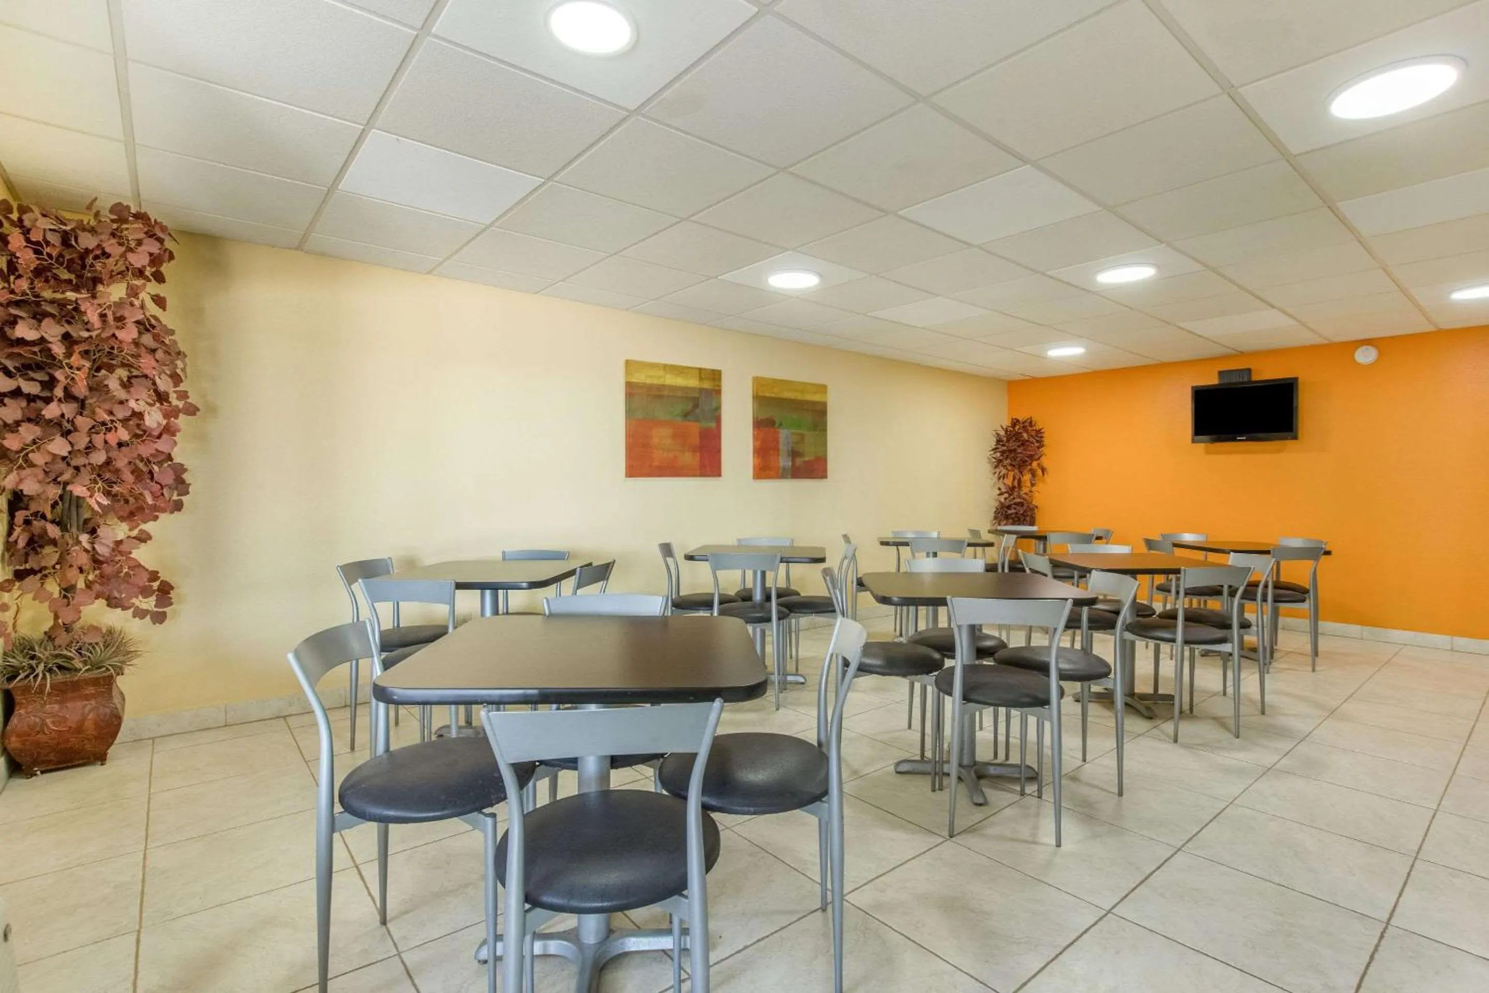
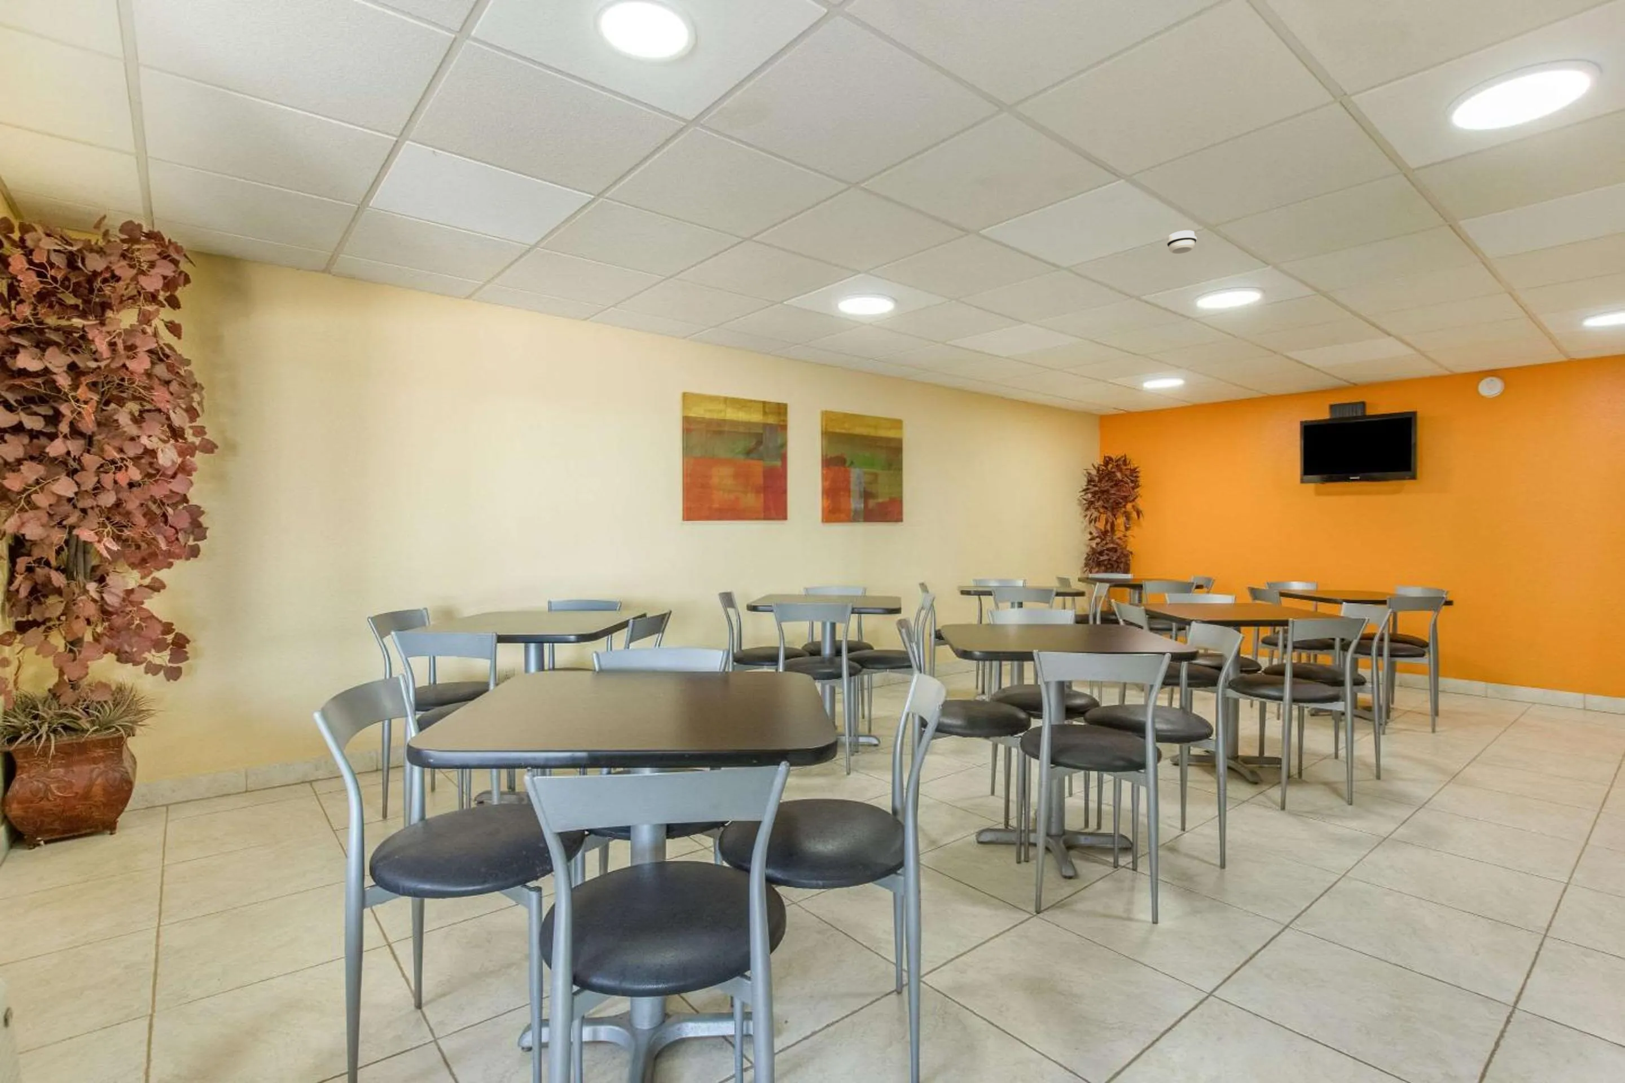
+ smoke detector [1167,230,1197,254]
